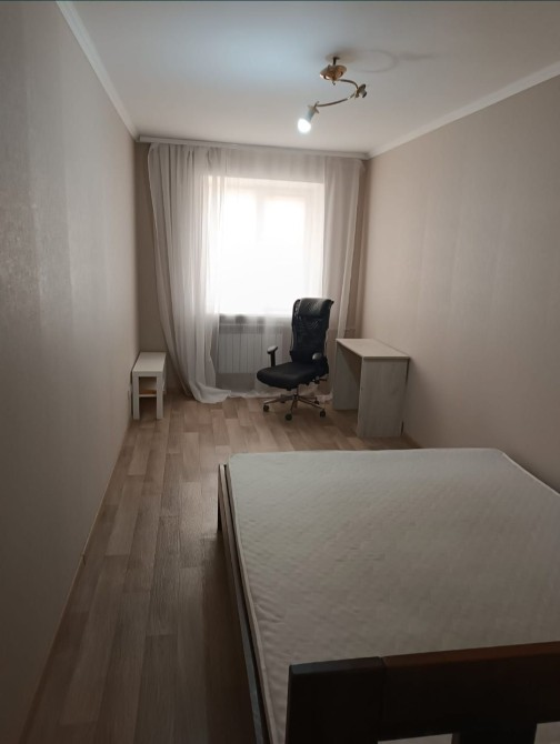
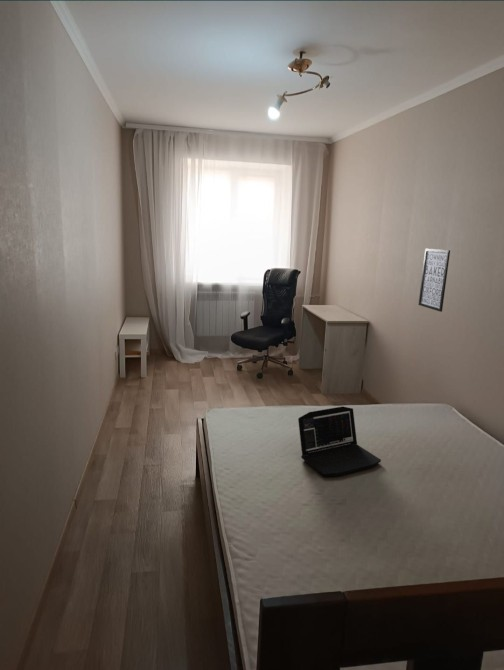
+ laptop [297,406,382,477]
+ wall art [418,248,451,313]
